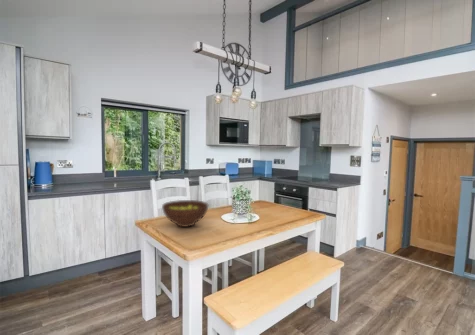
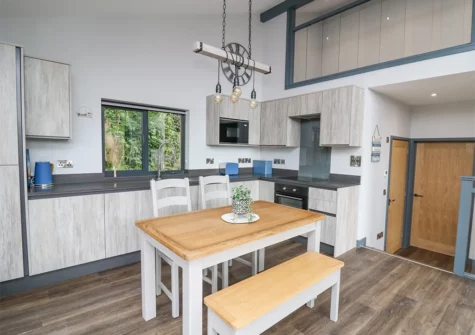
- fruit bowl [161,199,209,228]
